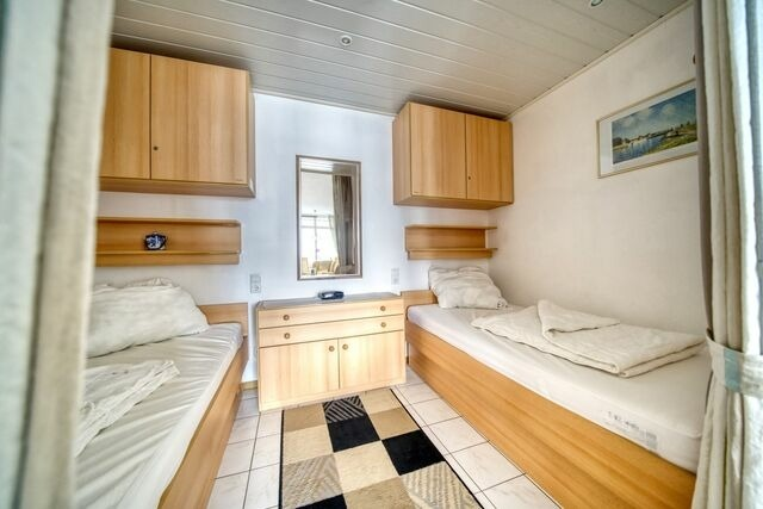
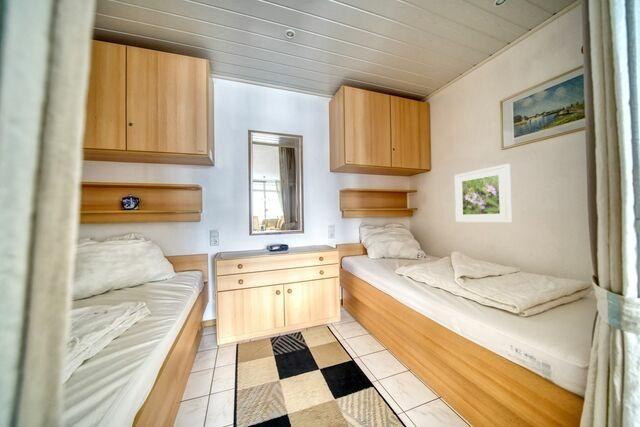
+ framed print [454,163,513,224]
